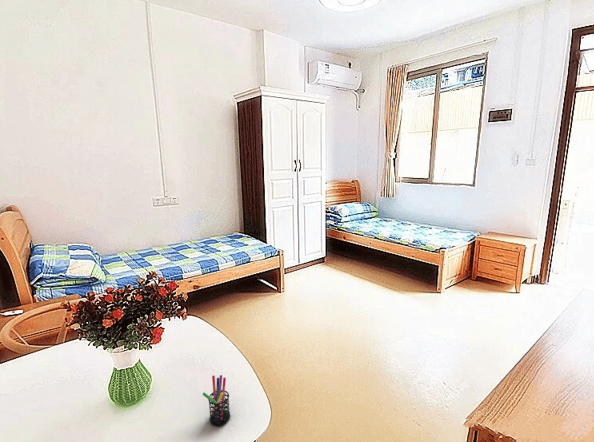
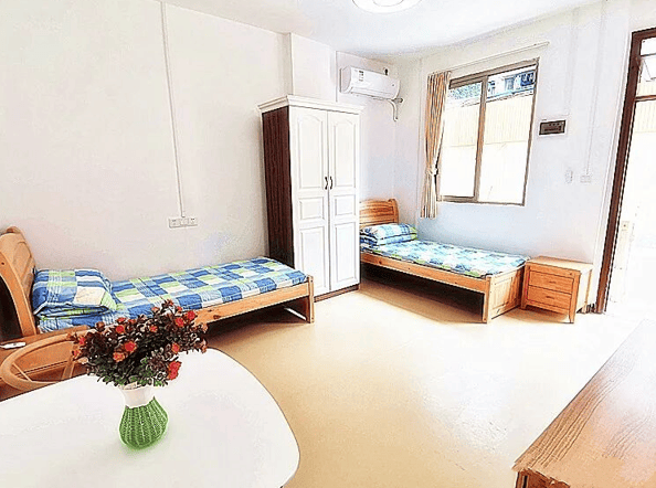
- pen holder [202,374,231,427]
